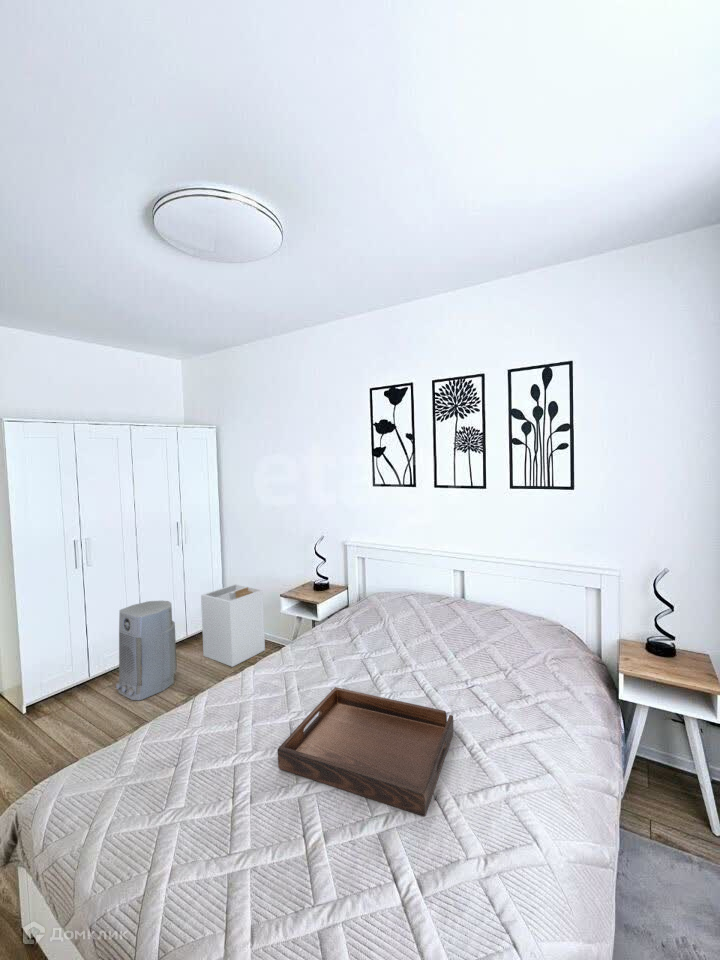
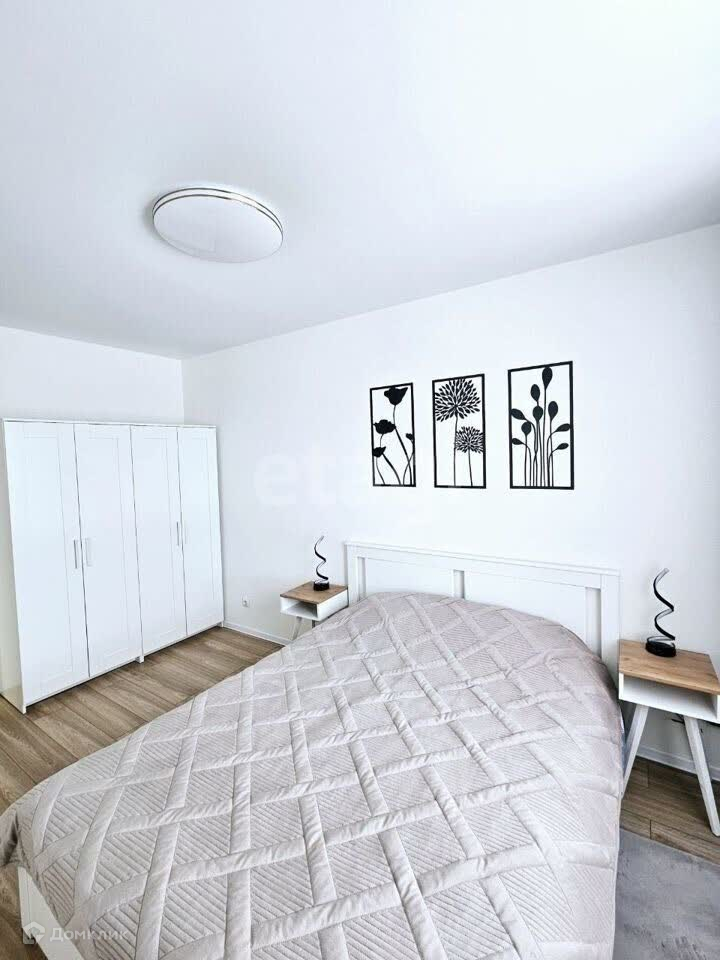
- air purifier [115,600,178,701]
- laundry hamper [200,583,266,668]
- serving tray [277,686,454,817]
